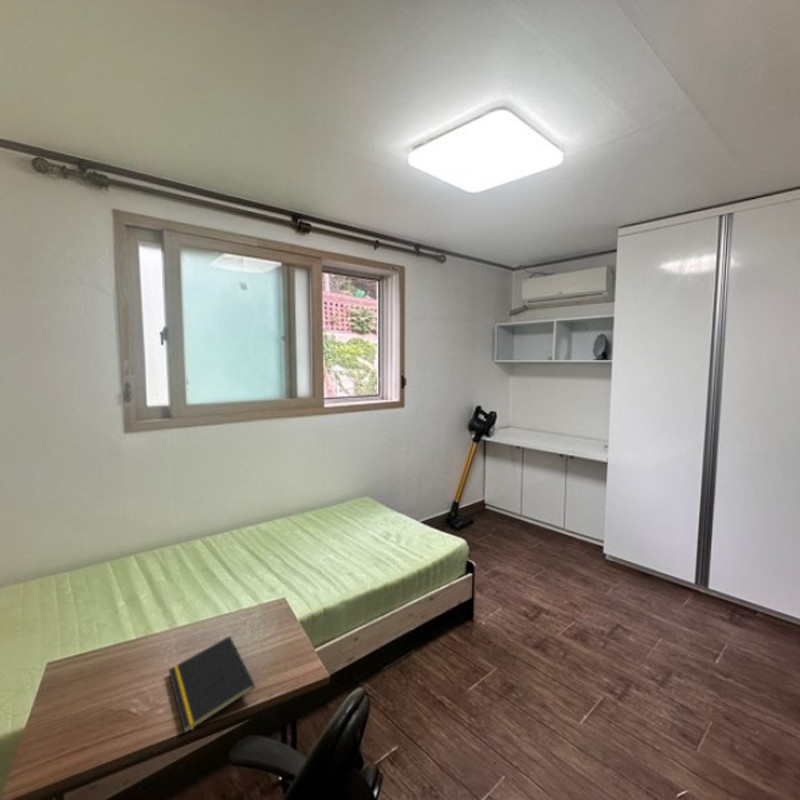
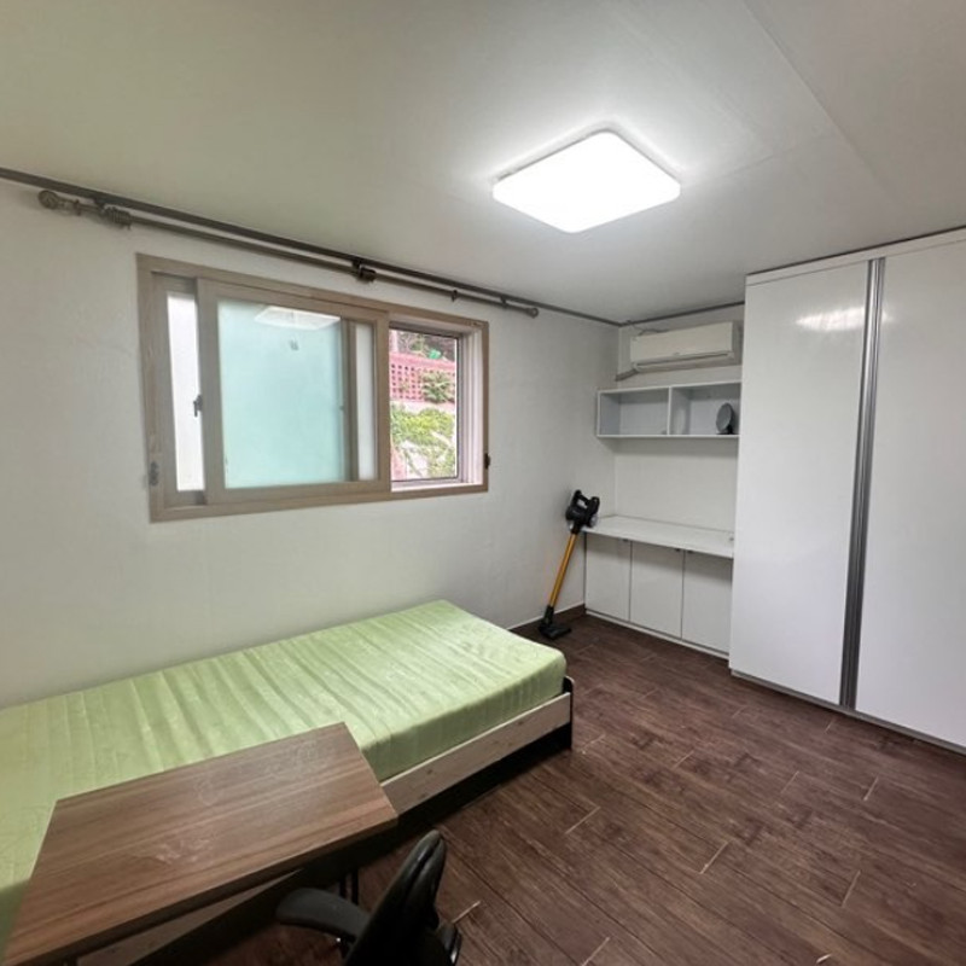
- notepad [168,635,256,734]
